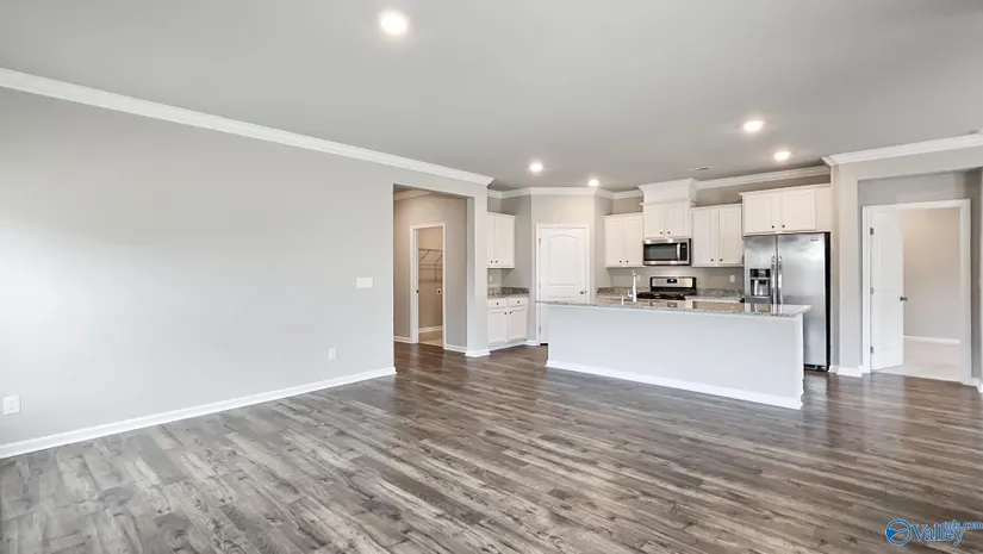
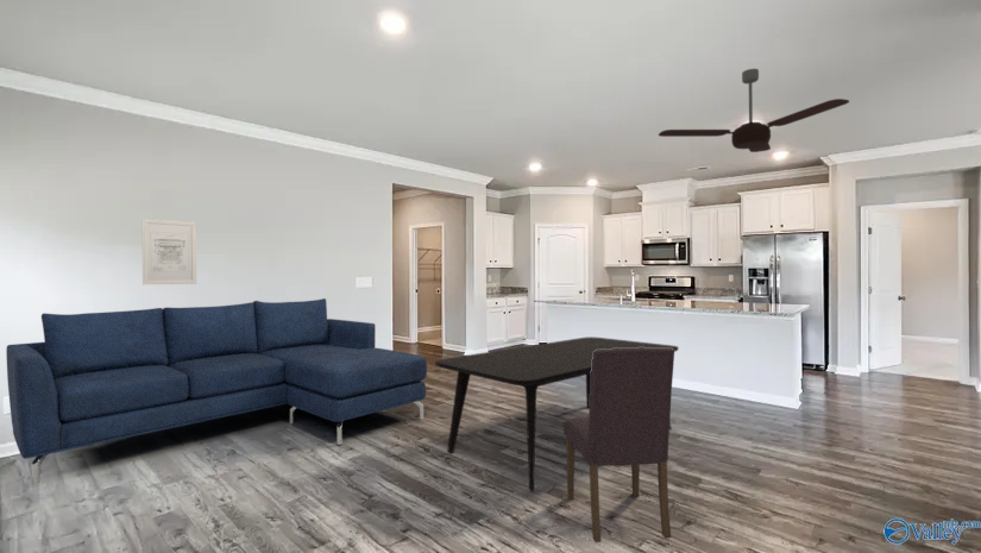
+ sofa [5,297,428,485]
+ dining chair [562,347,675,543]
+ dining table [434,335,679,492]
+ wall art [140,218,197,285]
+ ceiling fan [658,68,850,153]
